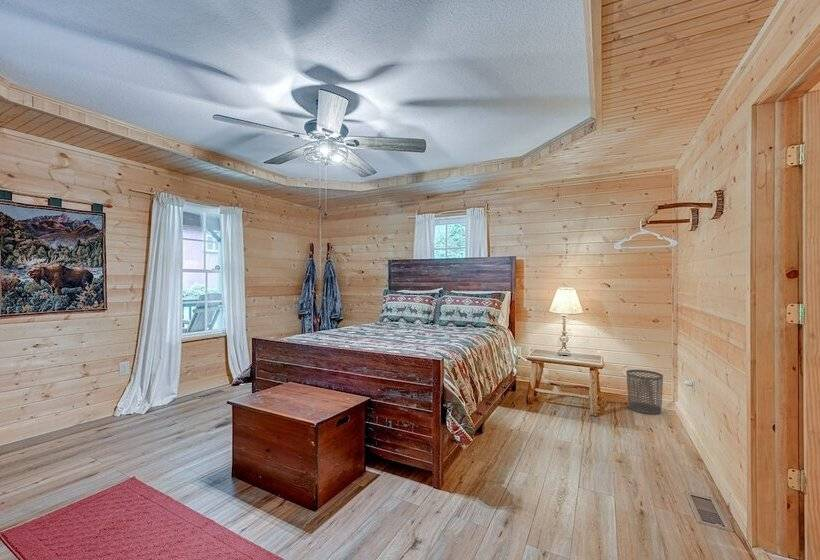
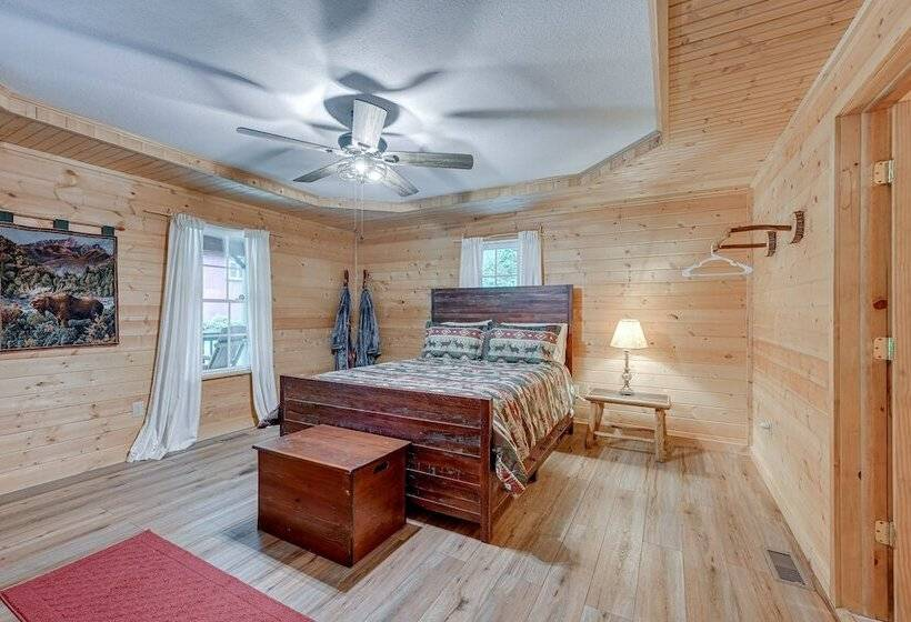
- waste bin [625,369,664,415]
